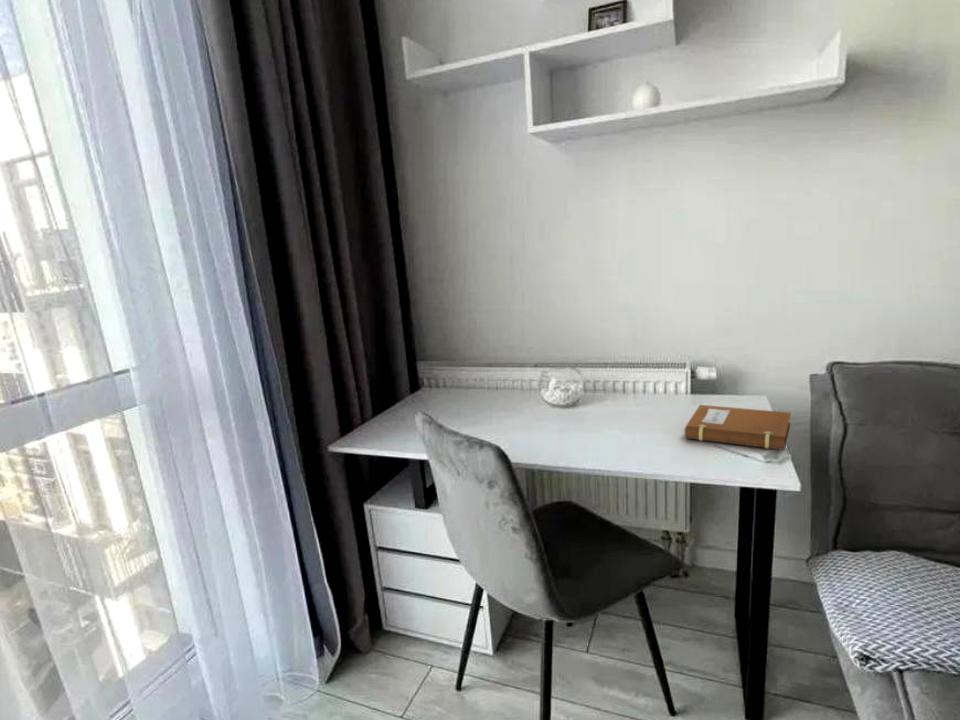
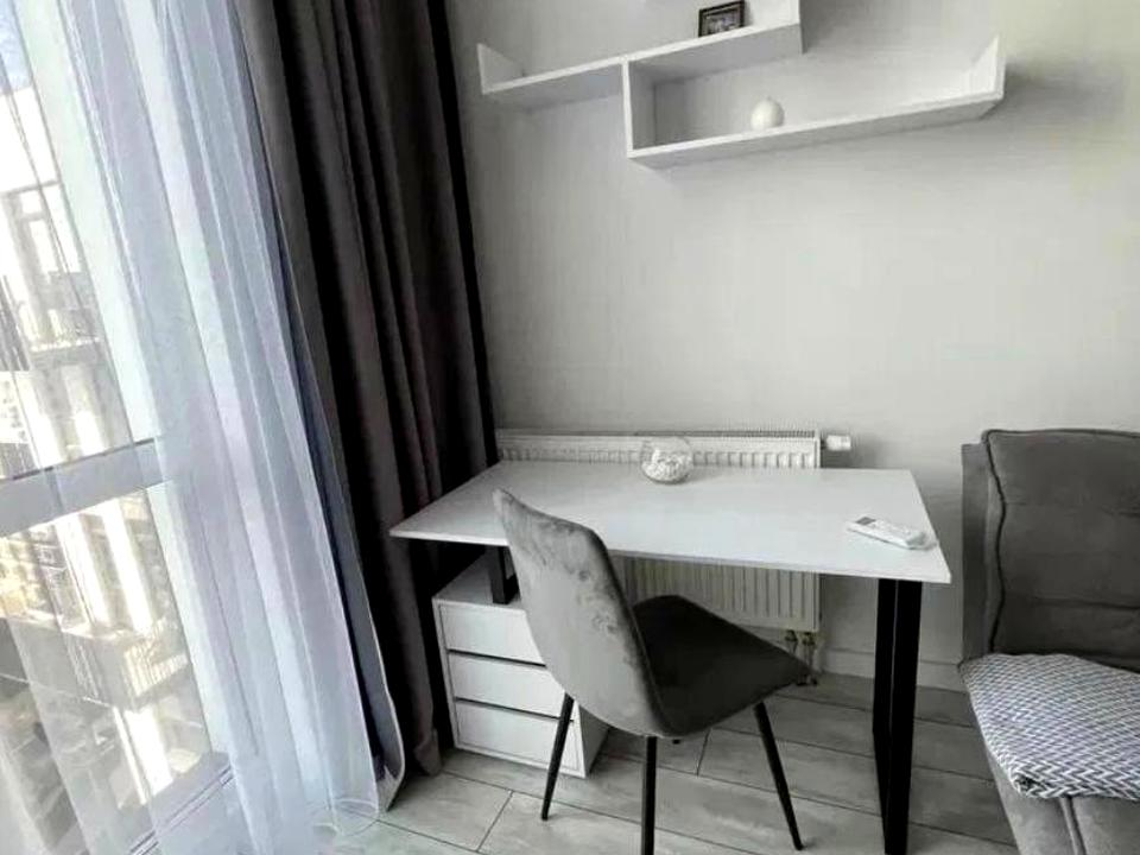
- notebook [682,404,792,451]
